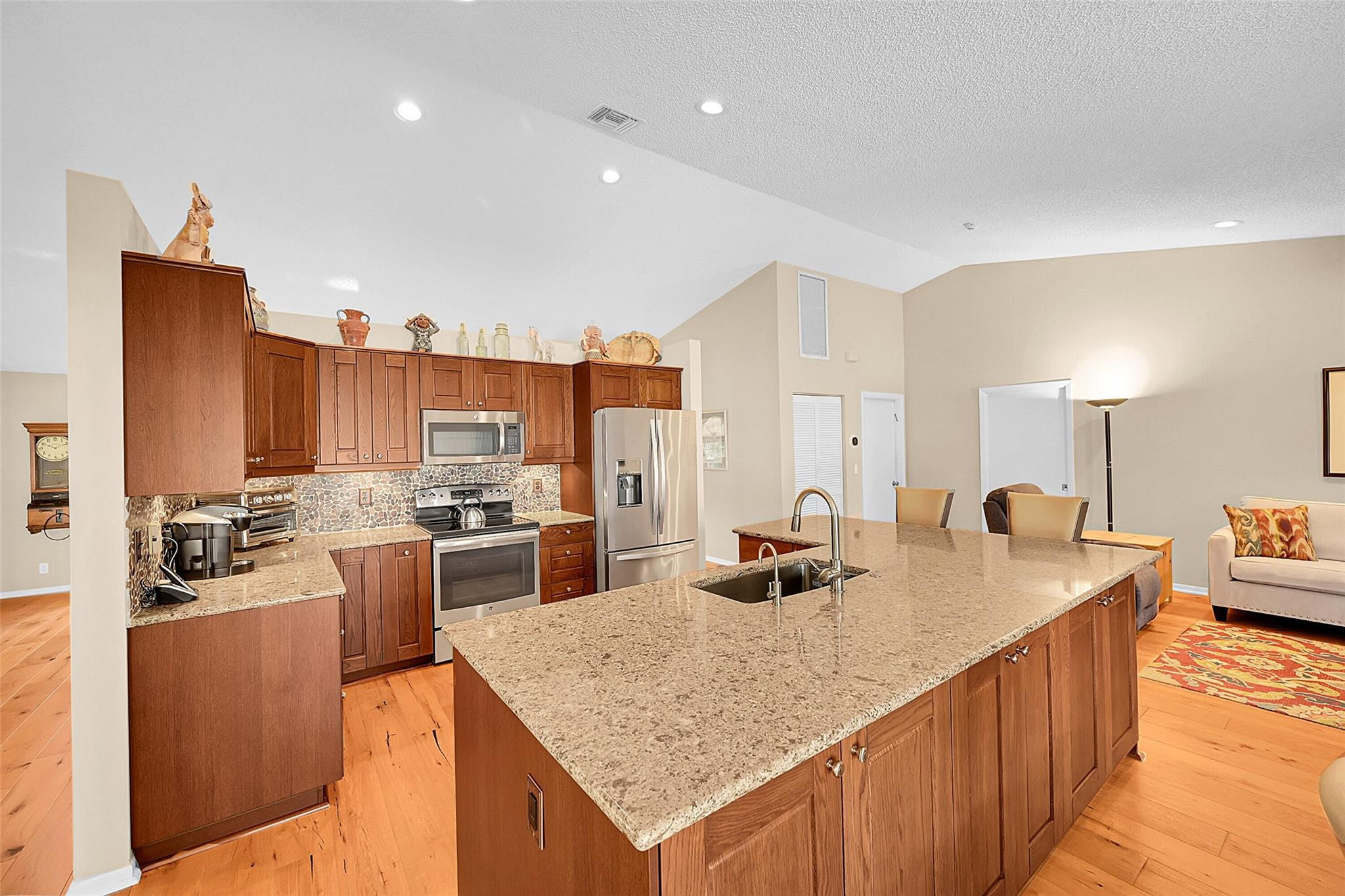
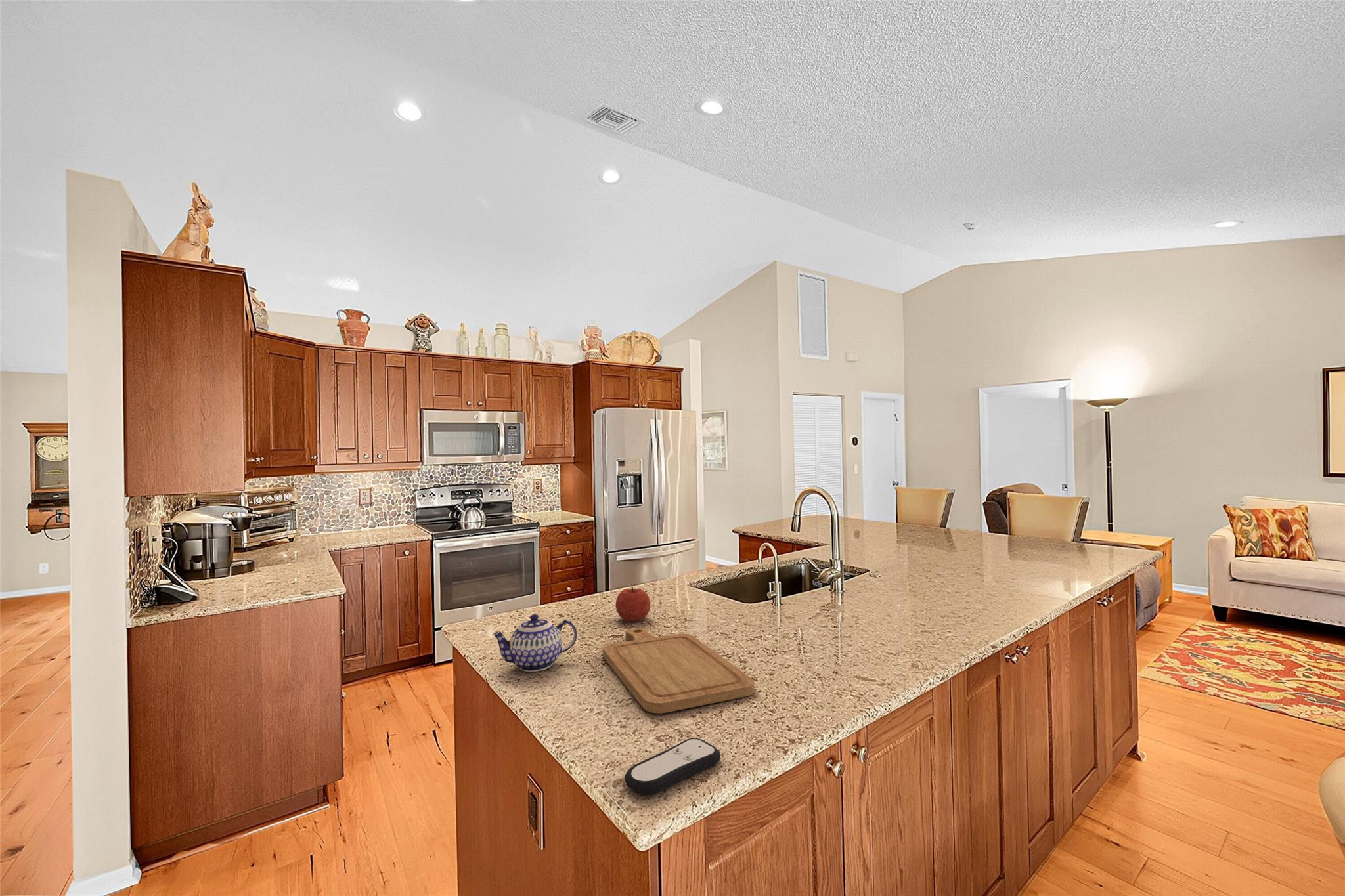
+ chopping board [602,627,755,714]
+ remote control [624,737,721,796]
+ fruit [615,586,651,622]
+ teapot [492,614,577,672]
